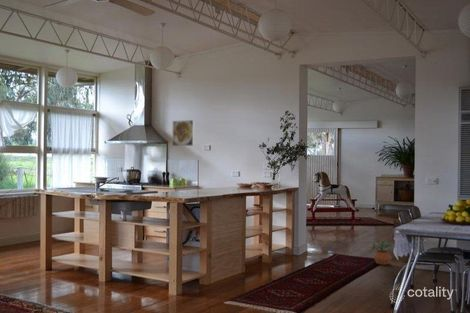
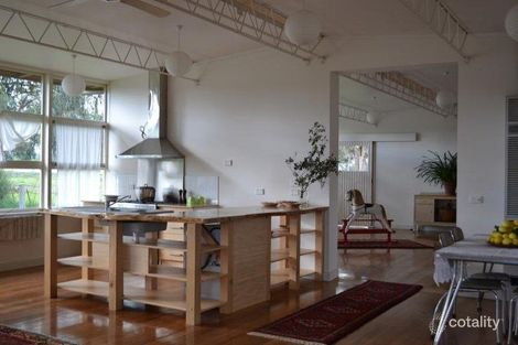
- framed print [171,119,195,147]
- potted plant [372,238,393,266]
